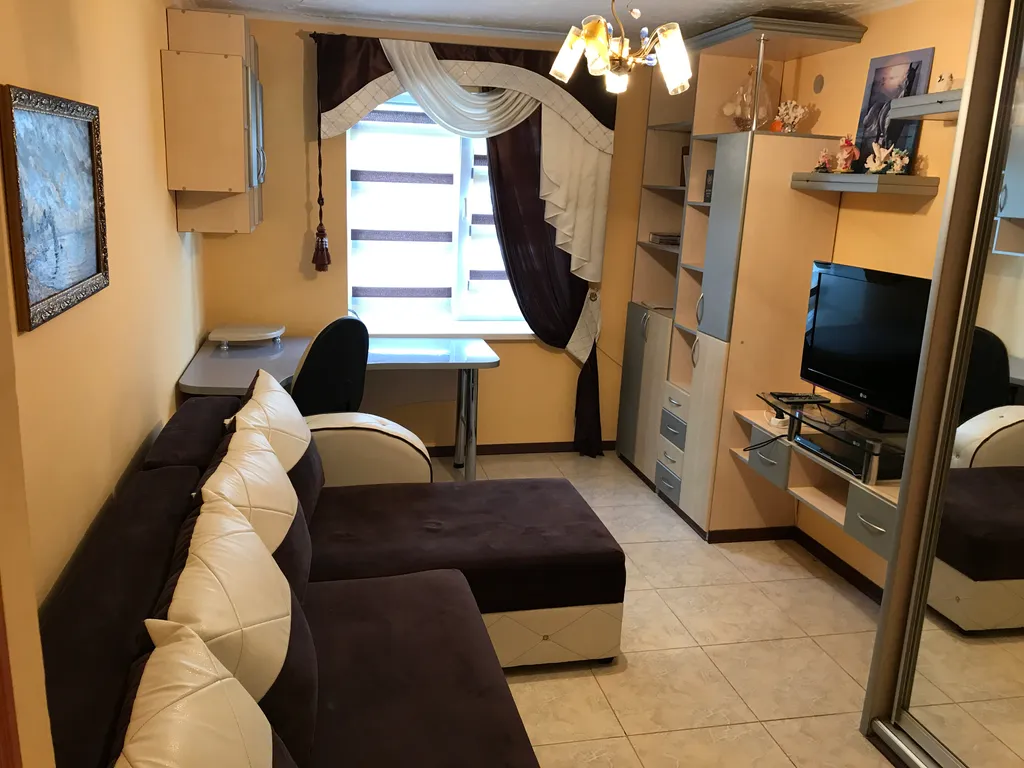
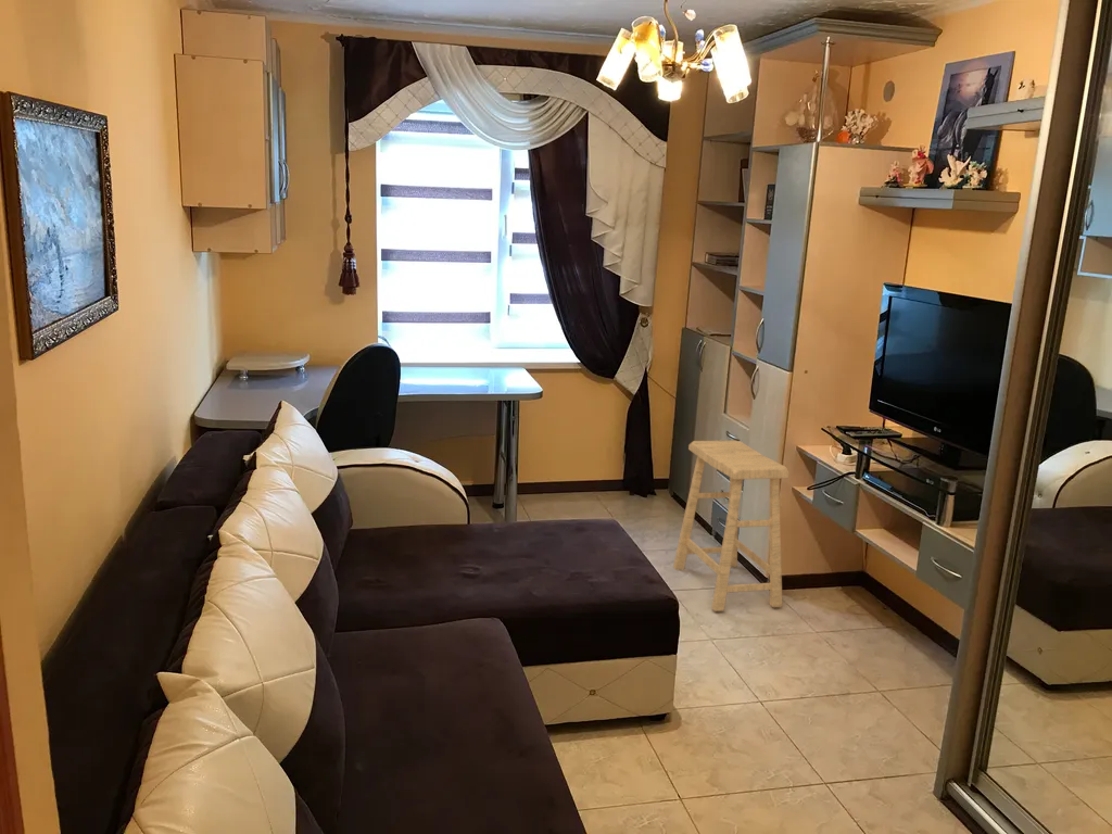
+ stool [672,440,791,612]
